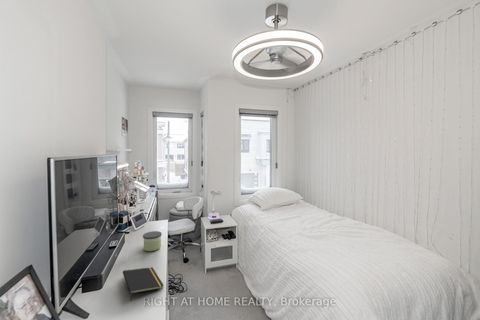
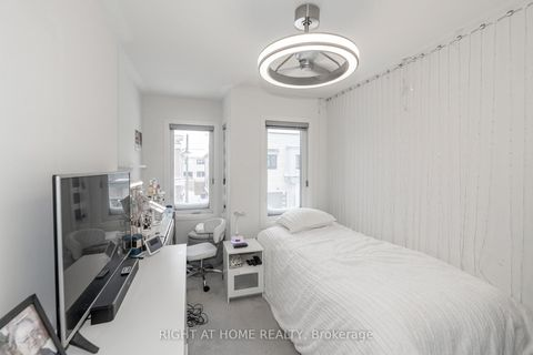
- candle [142,230,162,252]
- notepad [122,266,165,301]
